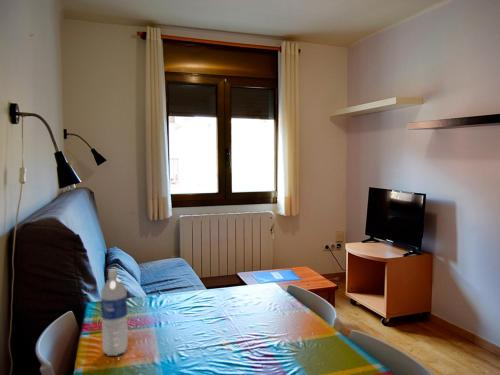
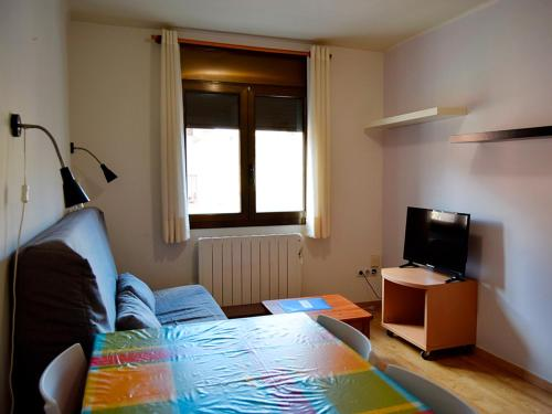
- water bottle [100,268,129,357]
